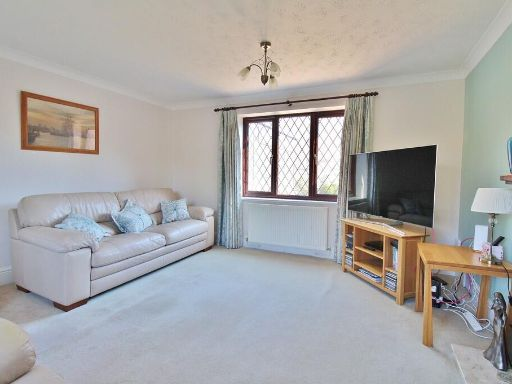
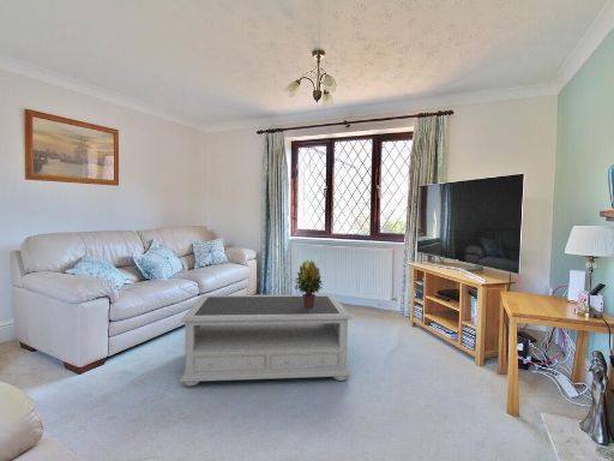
+ coffee table [179,293,353,387]
+ potted plant [294,259,324,307]
